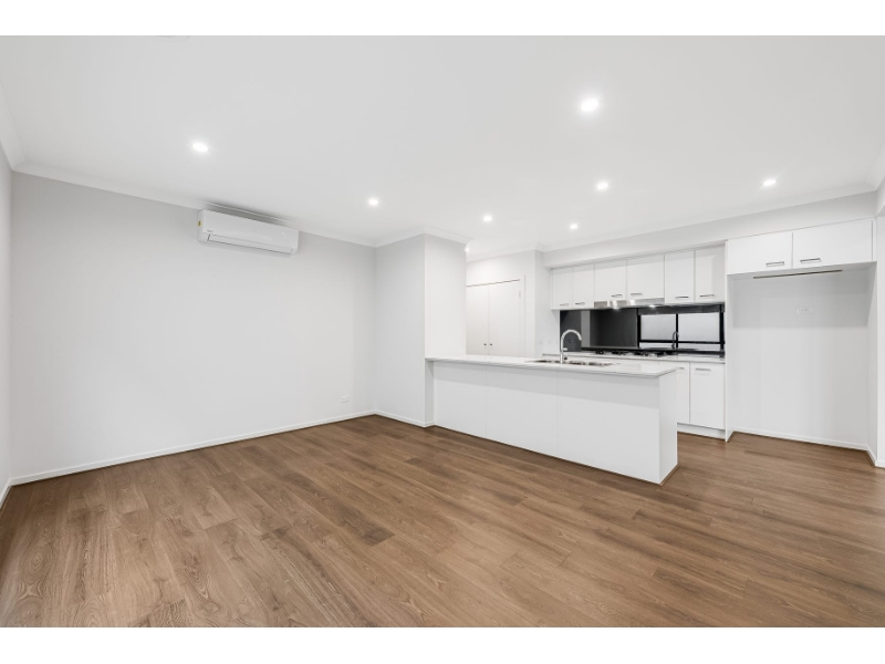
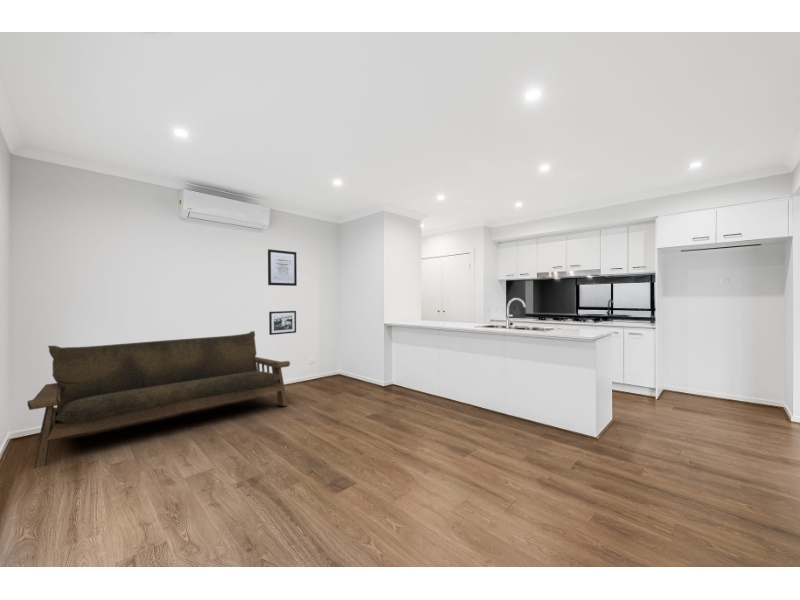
+ sofa [27,330,291,469]
+ wall art [267,248,298,287]
+ picture frame [268,310,297,336]
